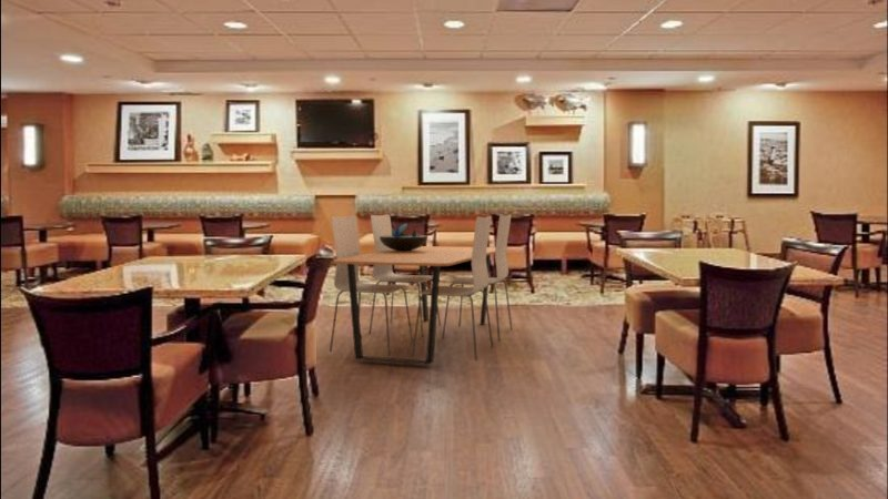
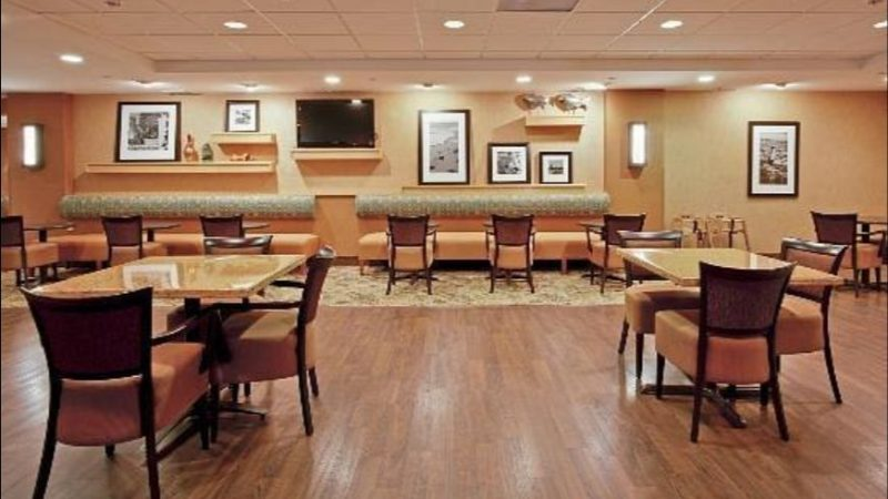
- dining table [329,213,513,366]
- decorative bowl [380,223,428,251]
